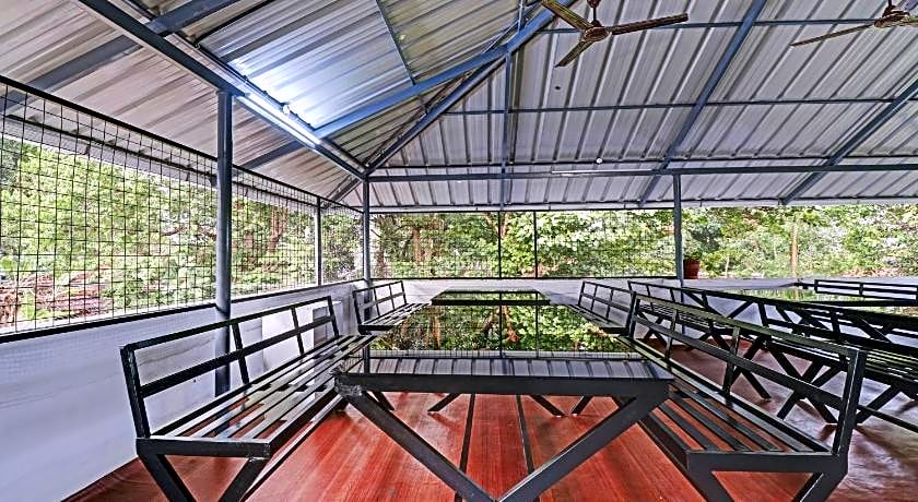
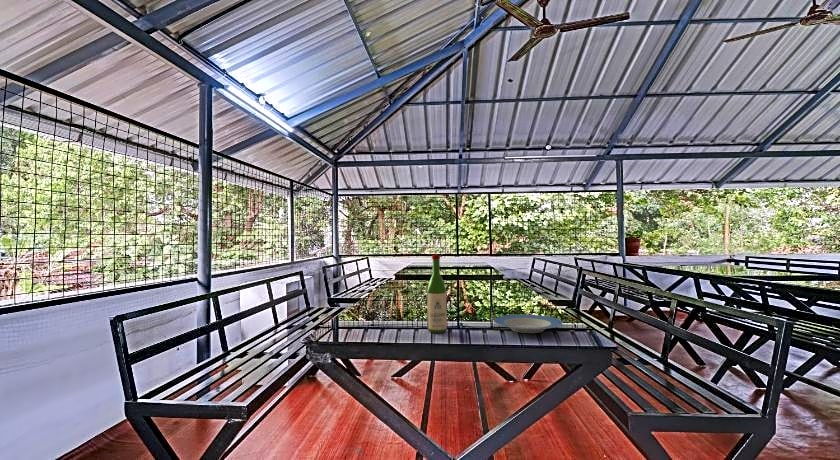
+ plate [492,314,564,334]
+ wine bottle [426,254,448,334]
